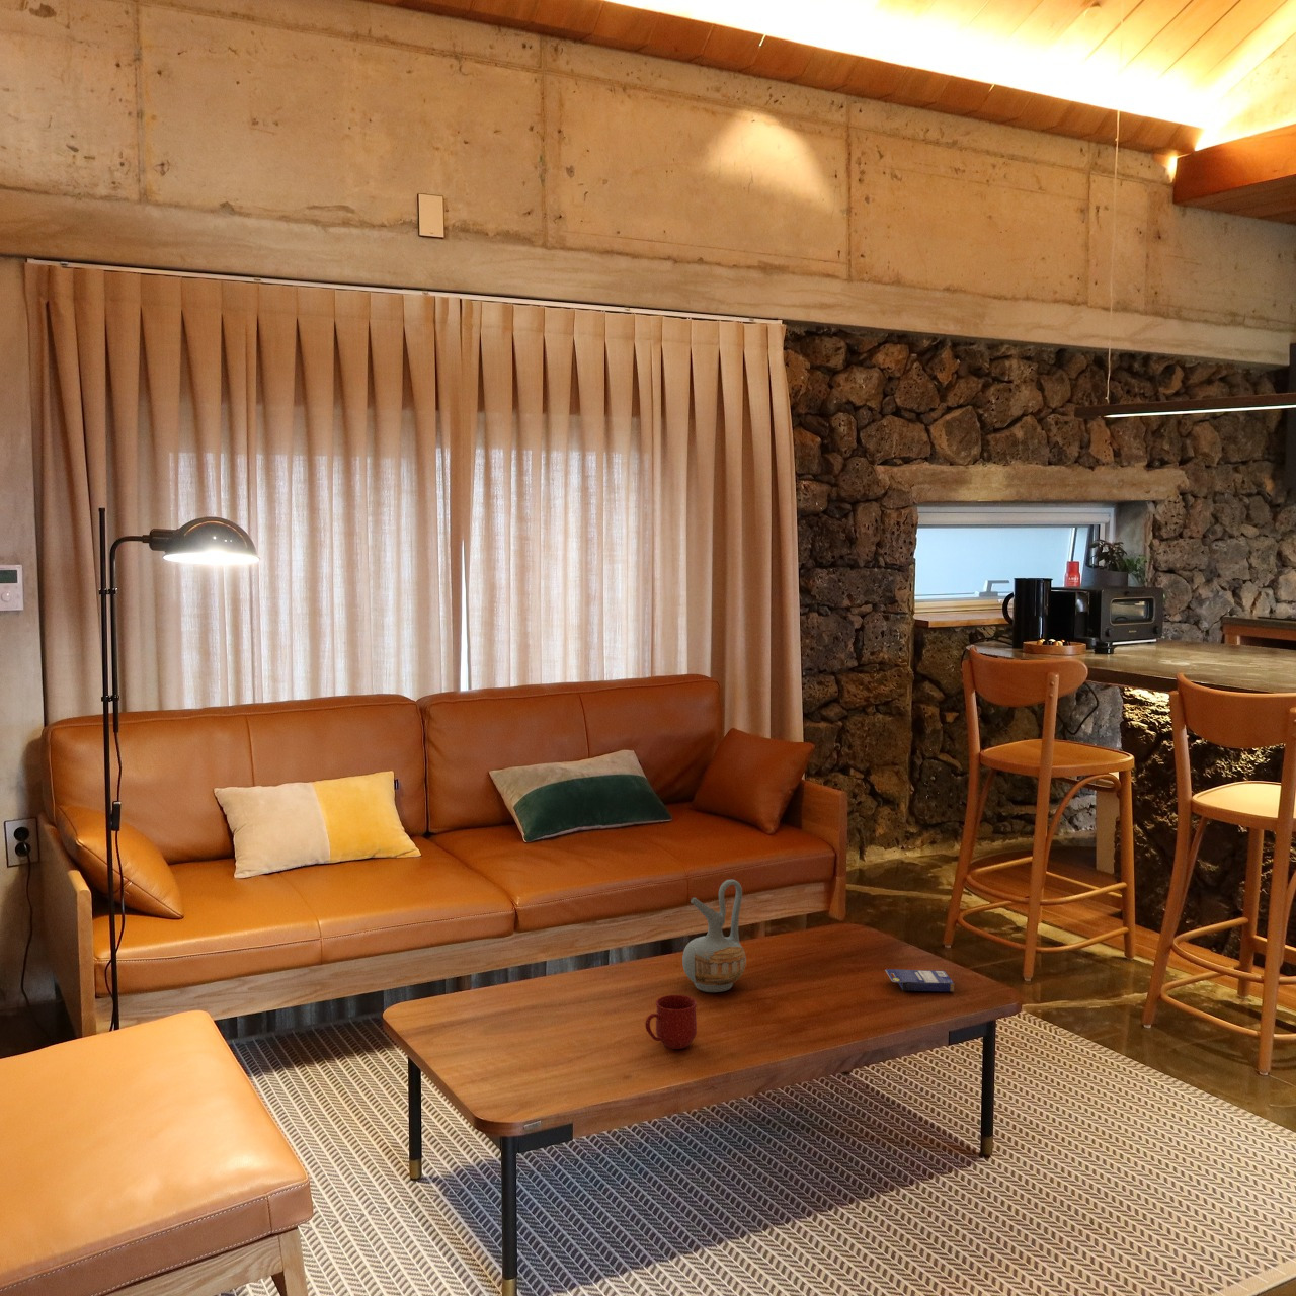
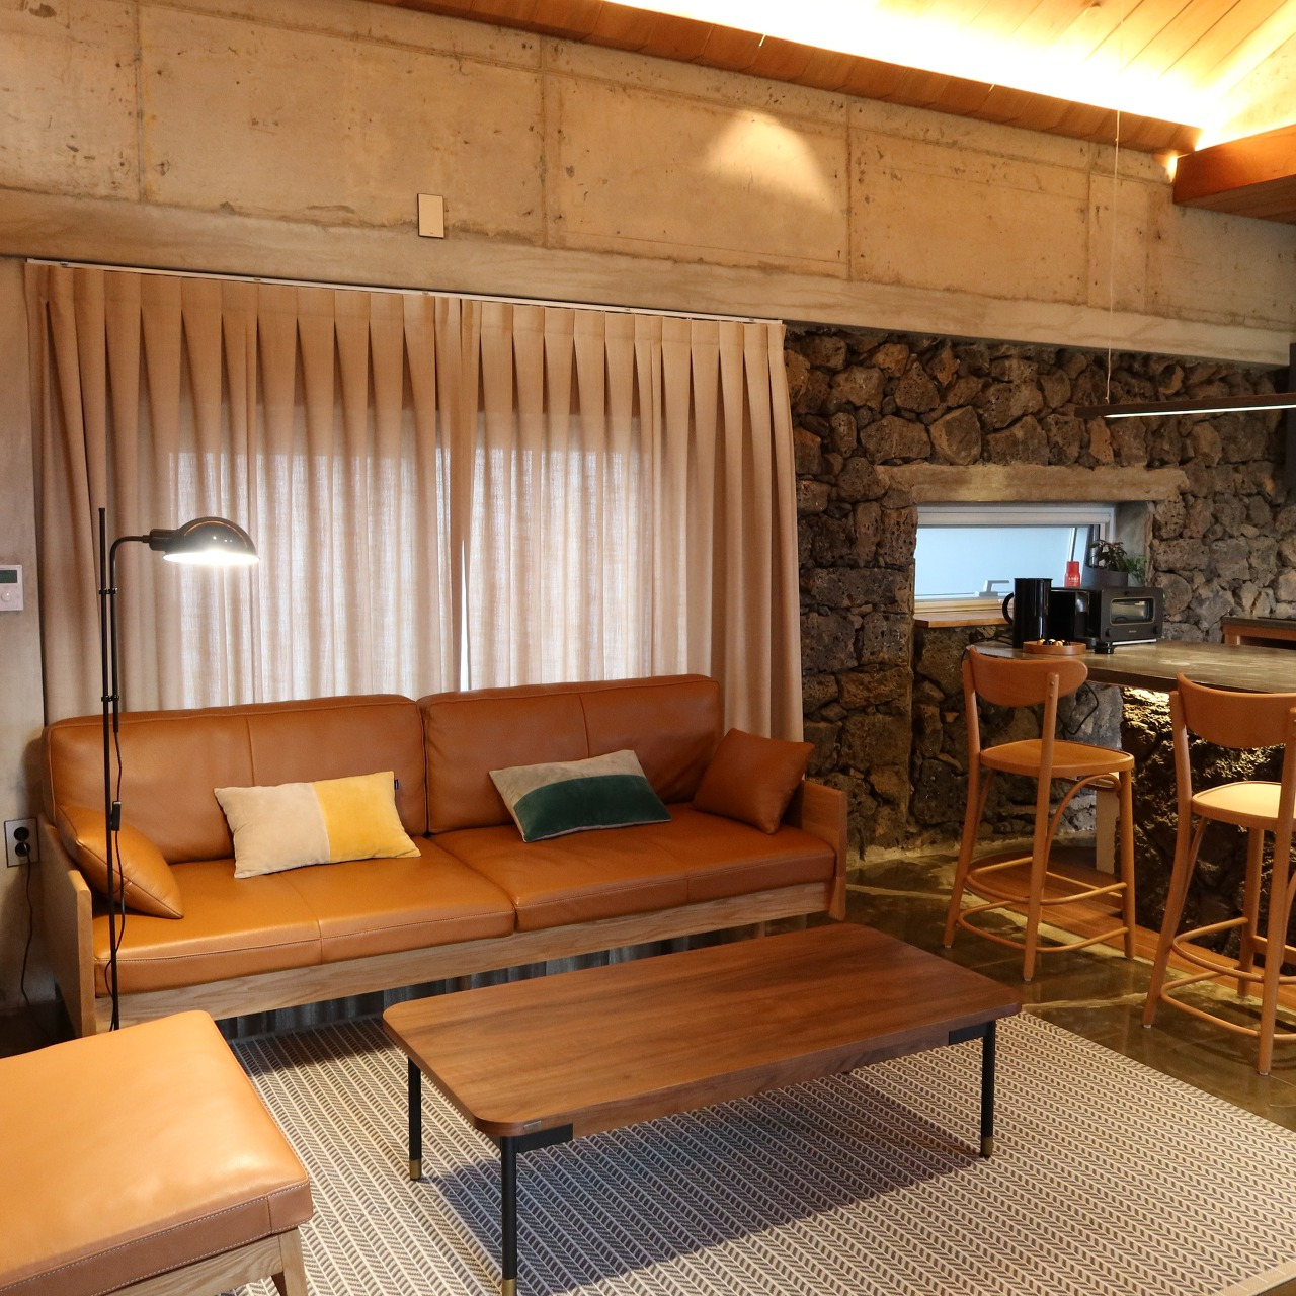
- mug [644,995,698,1050]
- small box [884,968,954,992]
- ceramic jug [681,879,748,993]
